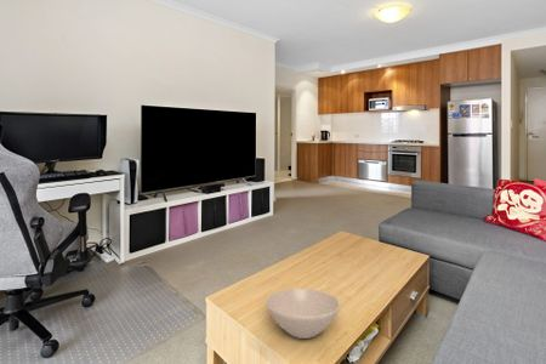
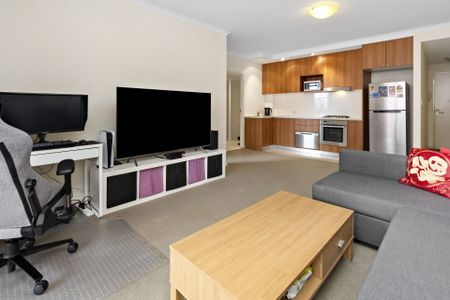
- bowl [265,288,341,340]
